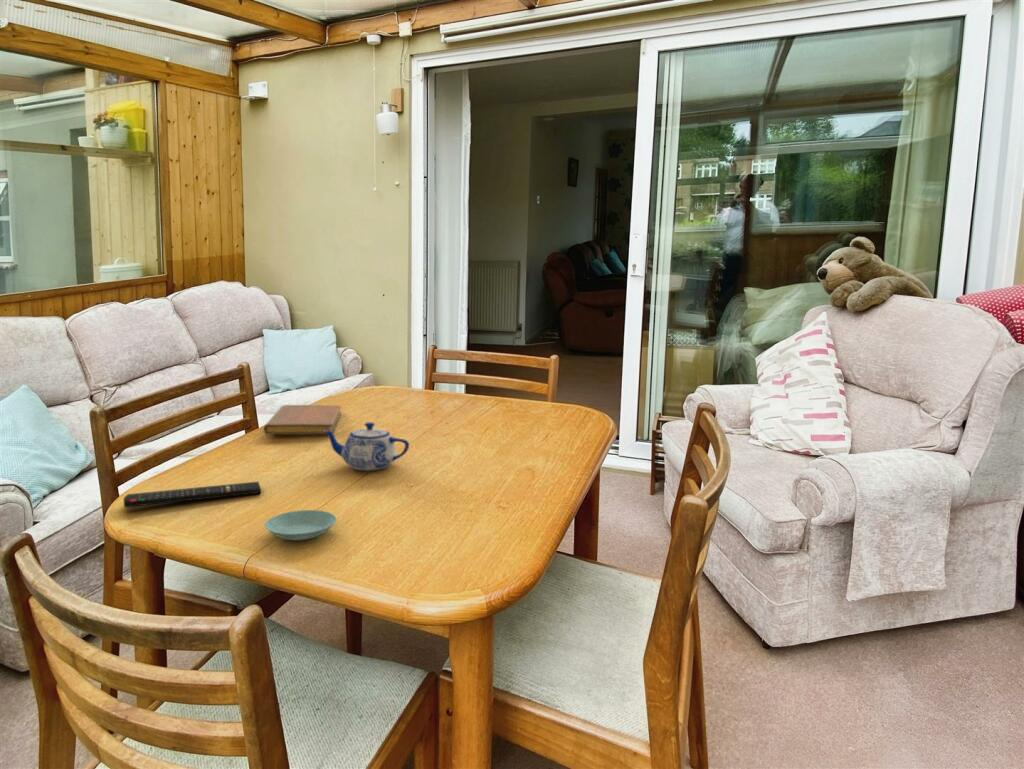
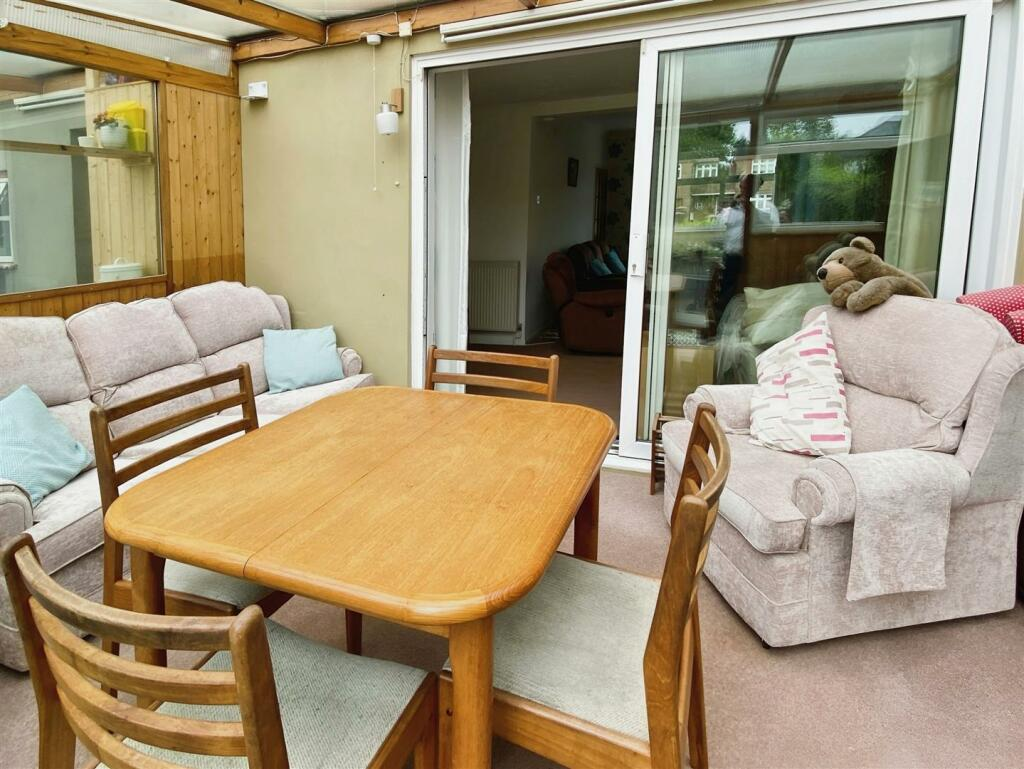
- notebook [263,404,342,435]
- remote control [123,481,262,508]
- teapot [323,421,410,472]
- saucer [264,509,337,541]
